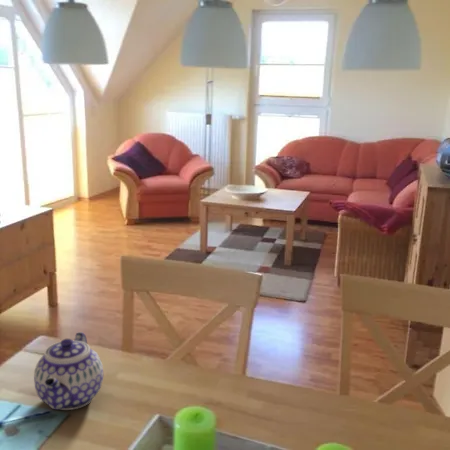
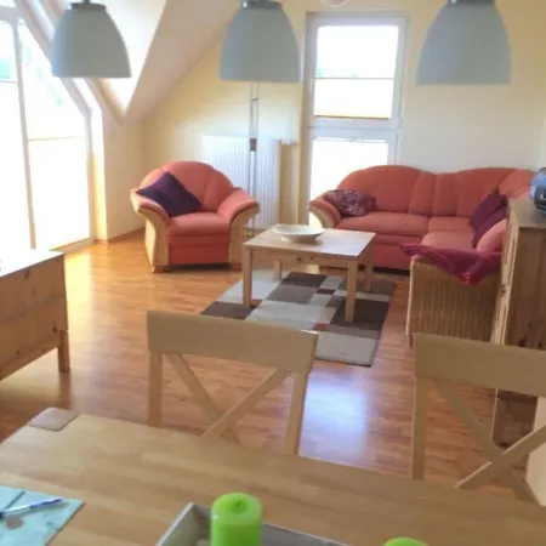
- teapot [33,331,104,411]
